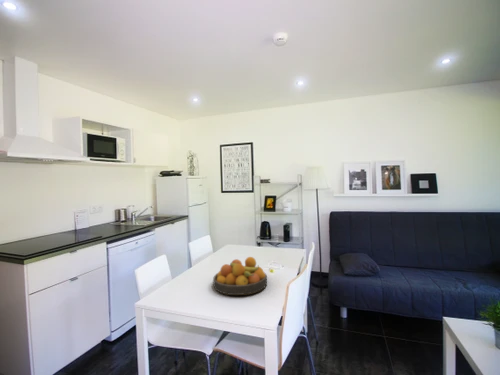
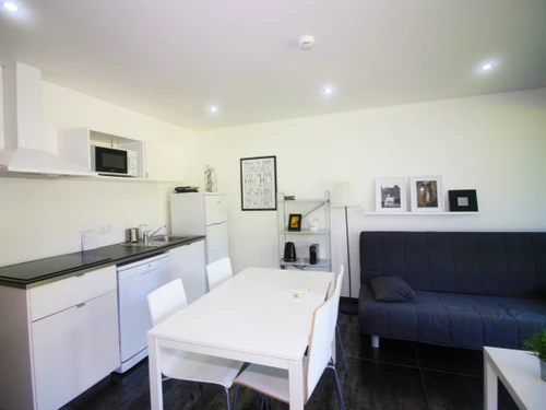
- fruit bowl [212,256,268,296]
